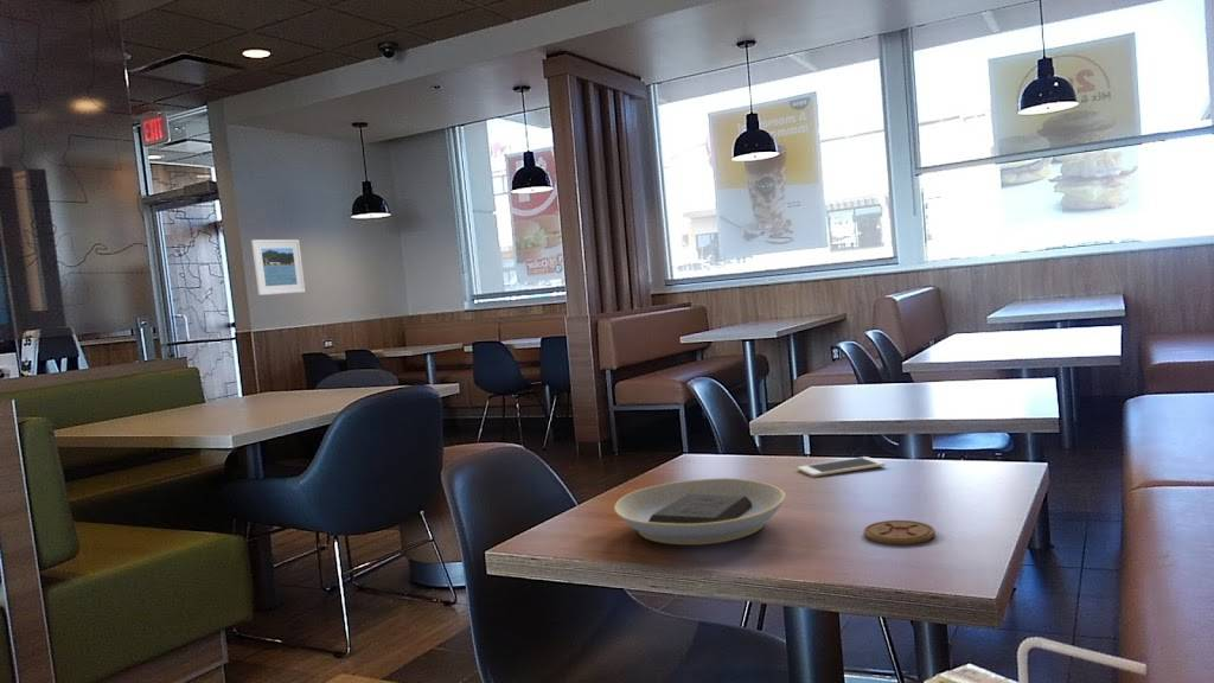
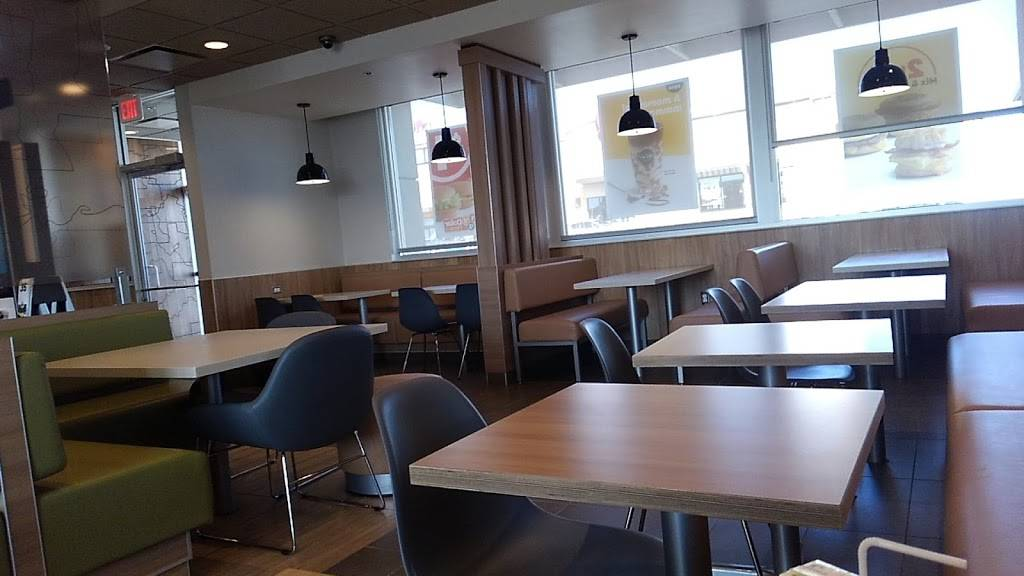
- plate [613,477,786,545]
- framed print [250,238,306,296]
- coaster [863,519,937,545]
- cell phone [797,455,887,478]
